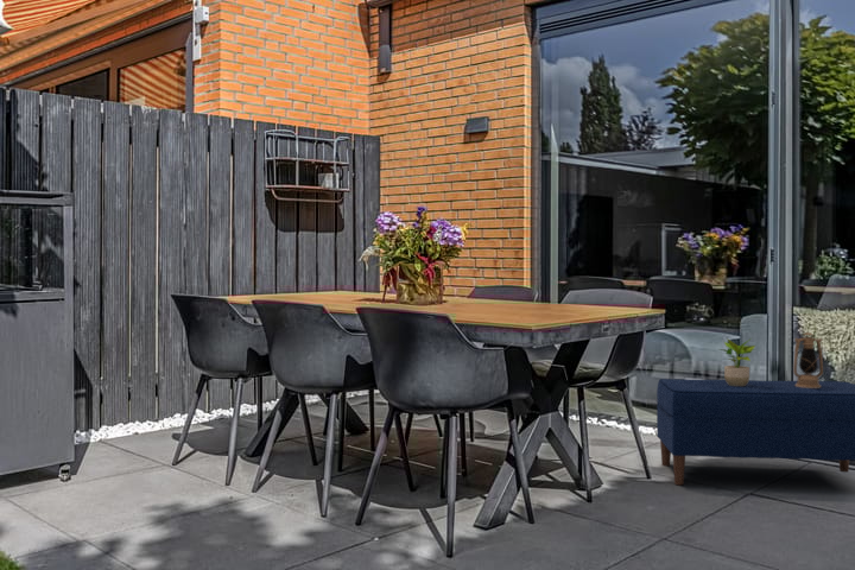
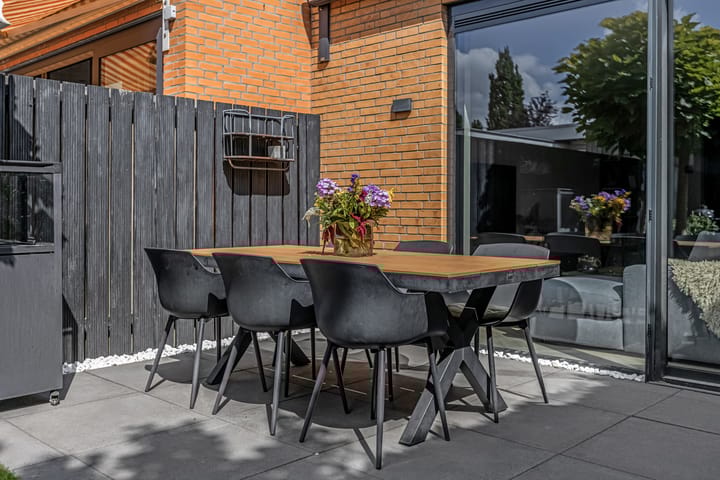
- bench [656,378,855,486]
- potted plant [718,336,755,386]
- lantern [792,331,824,388]
